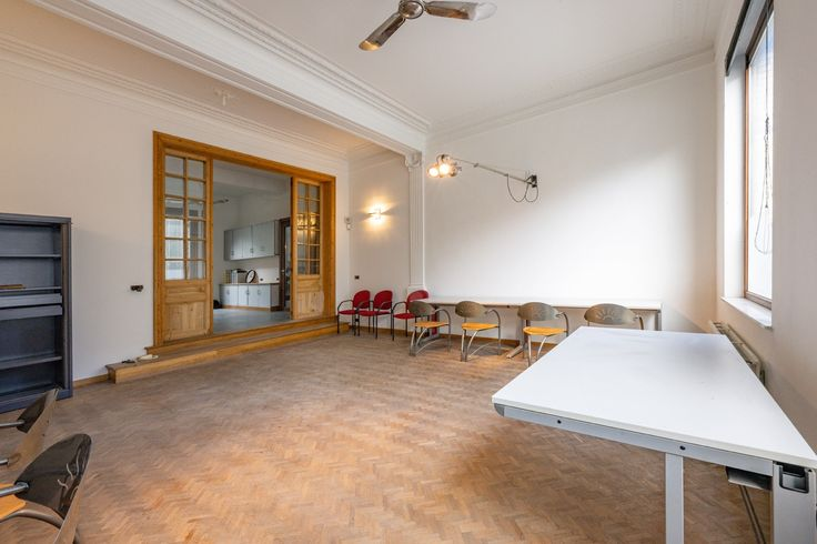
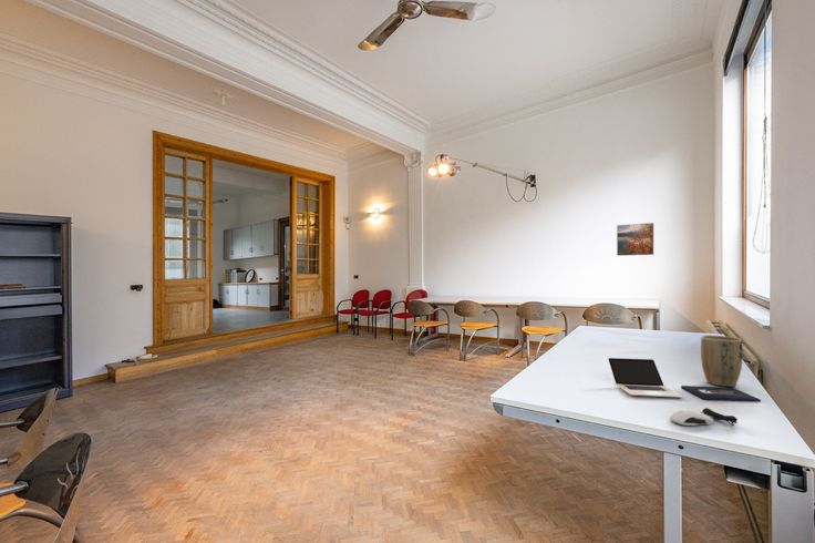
+ laptop [607,357,762,403]
+ computer mouse [669,407,739,427]
+ plant pot [700,335,744,388]
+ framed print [616,222,654,257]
